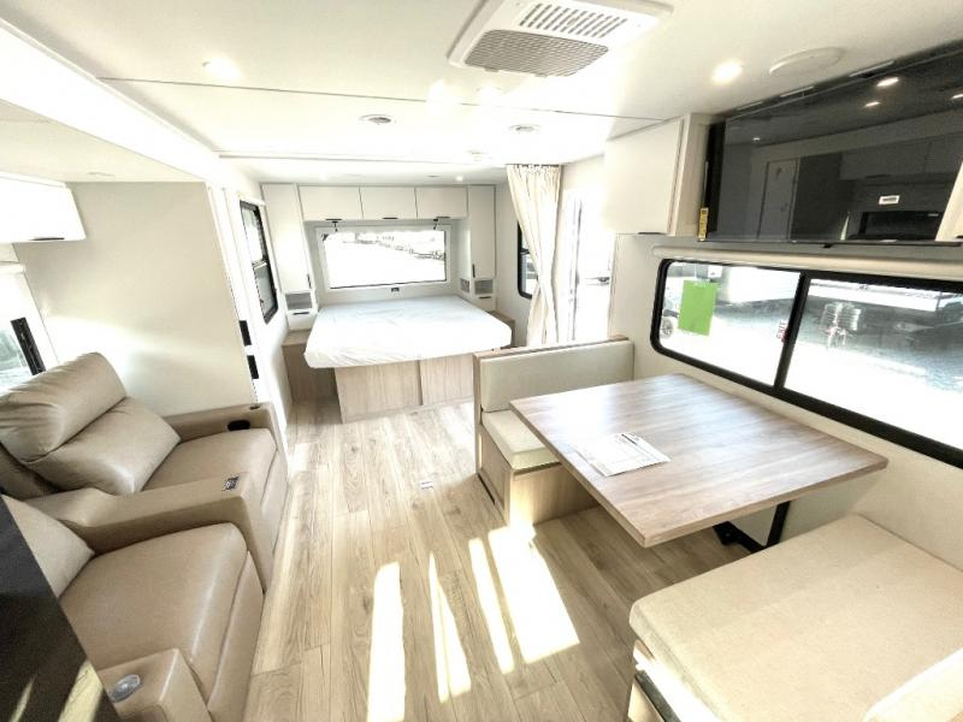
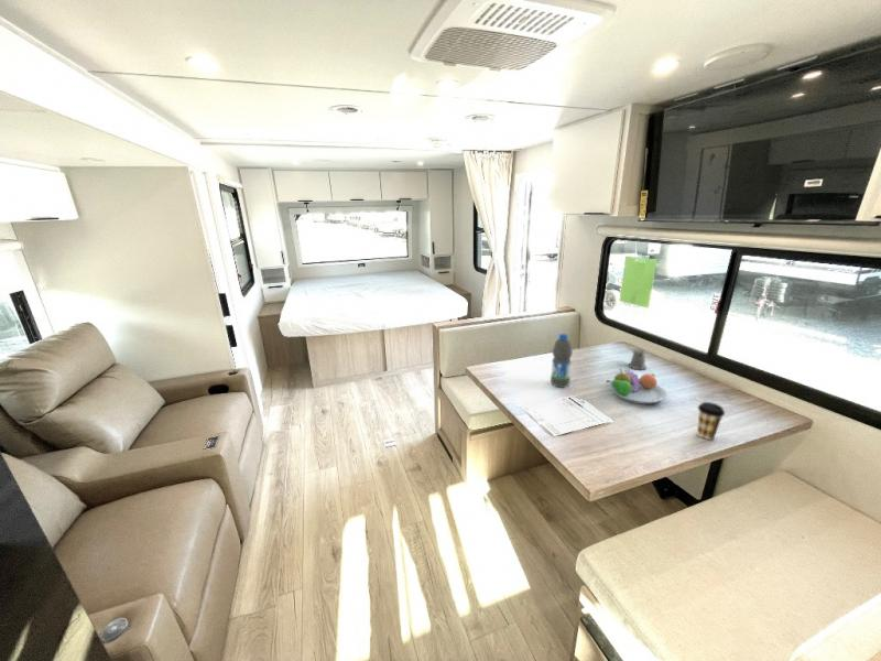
+ water bottle [550,333,574,389]
+ fruit bowl [605,368,668,405]
+ coffee cup [696,401,726,441]
+ pepper shaker [626,346,648,371]
